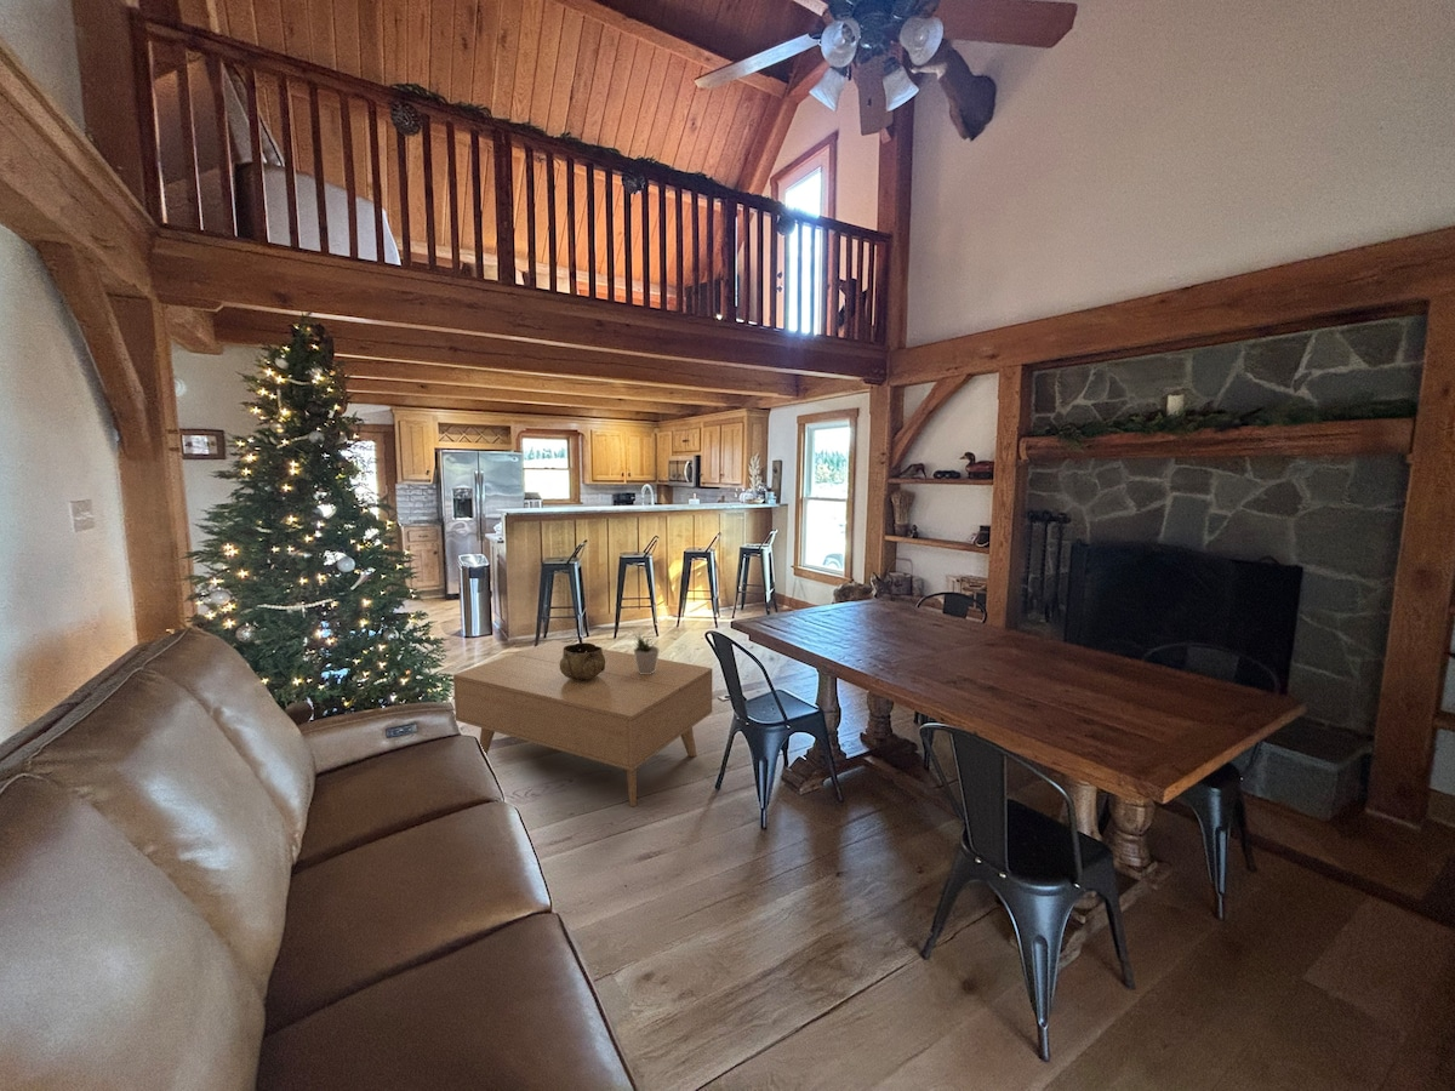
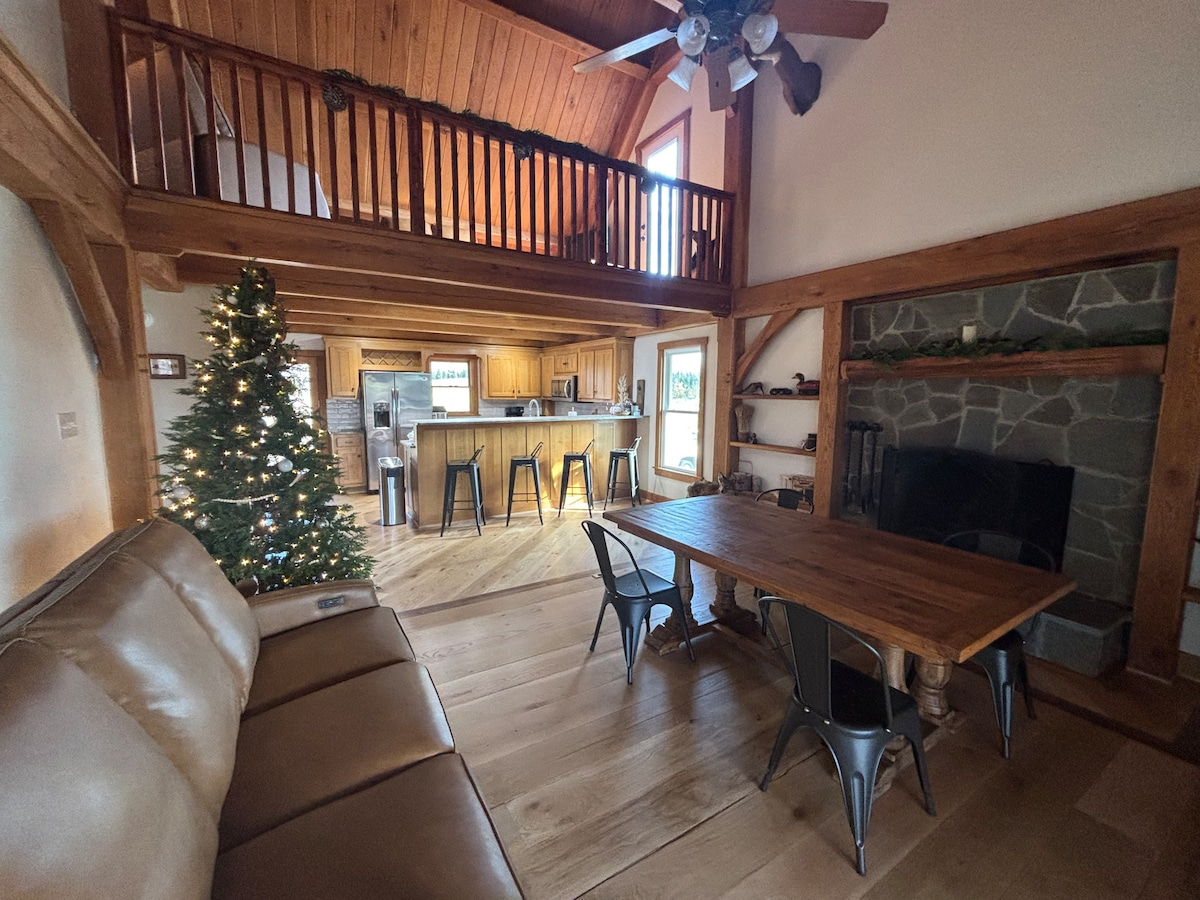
- potted plant [633,633,660,674]
- decorative bowl [560,641,605,681]
- coffee table [452,639,713,807]
